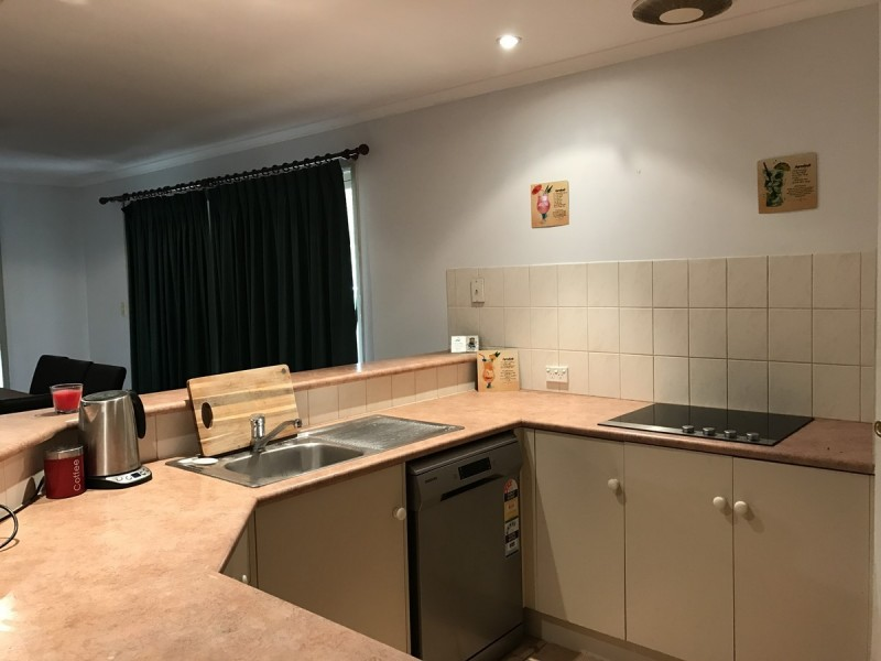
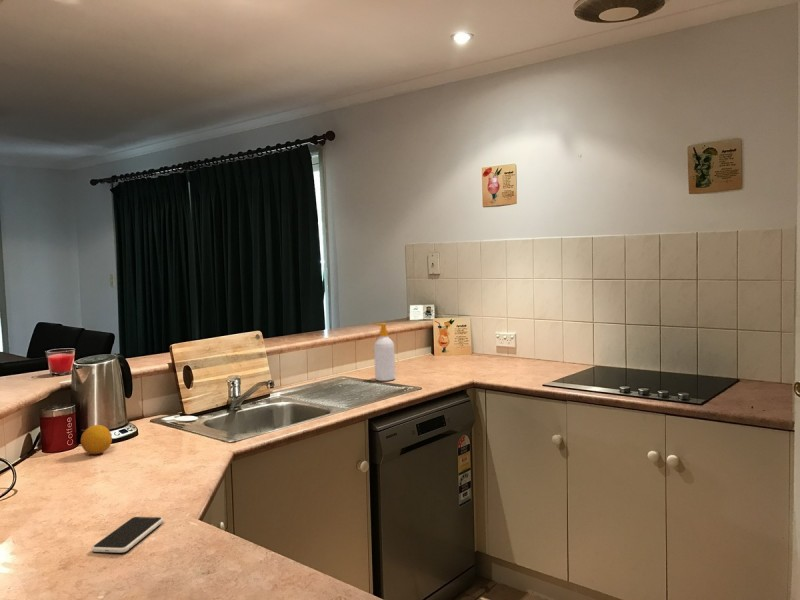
+ fruit [80,424,113,455]
+ smartphone [91,516,164,554]
+ soap bottle [371,323,396,382]
